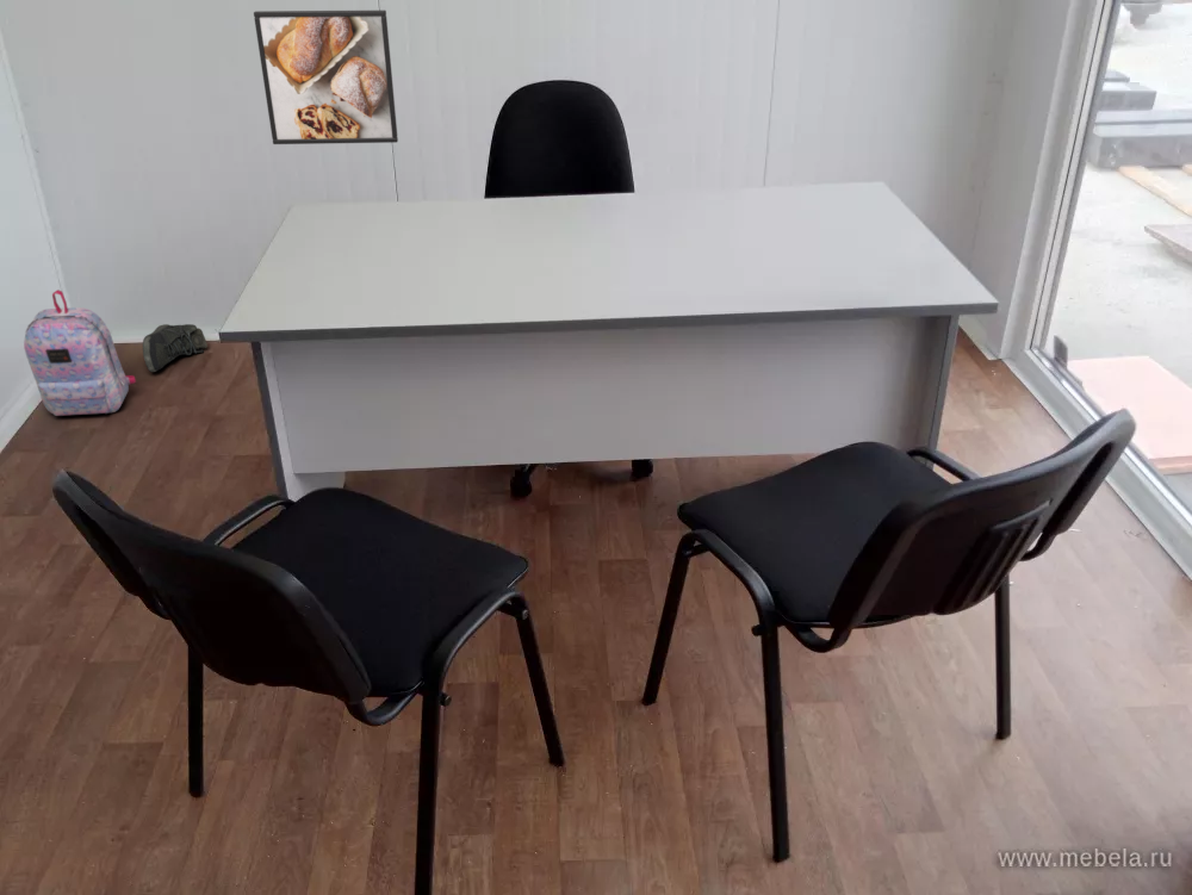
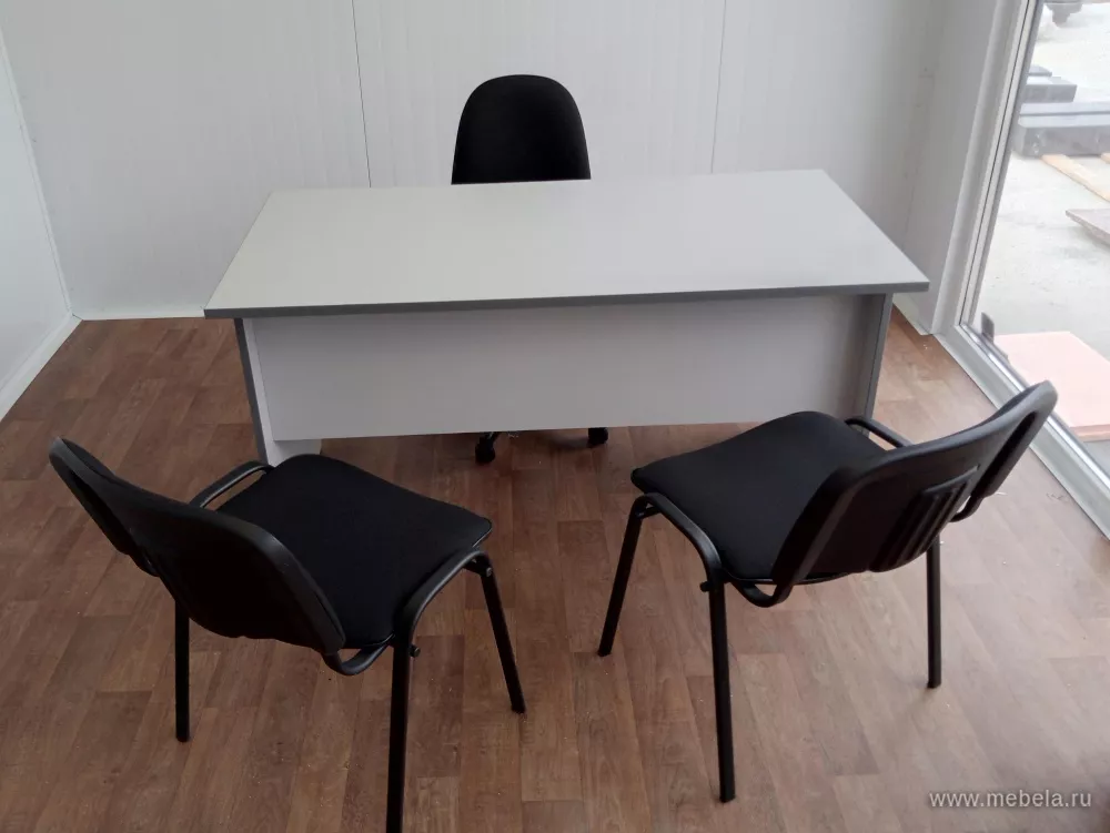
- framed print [253,10,399,145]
- sneaker [142,323,209,373]
- backpack [23,288,137,417]
